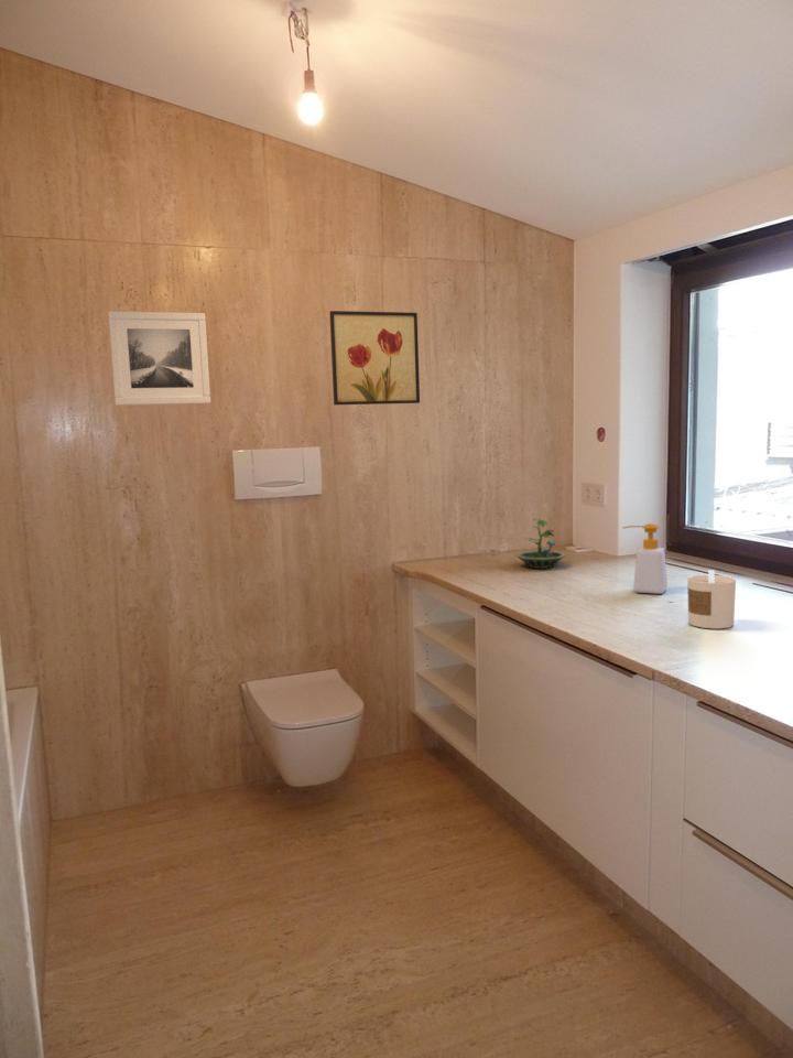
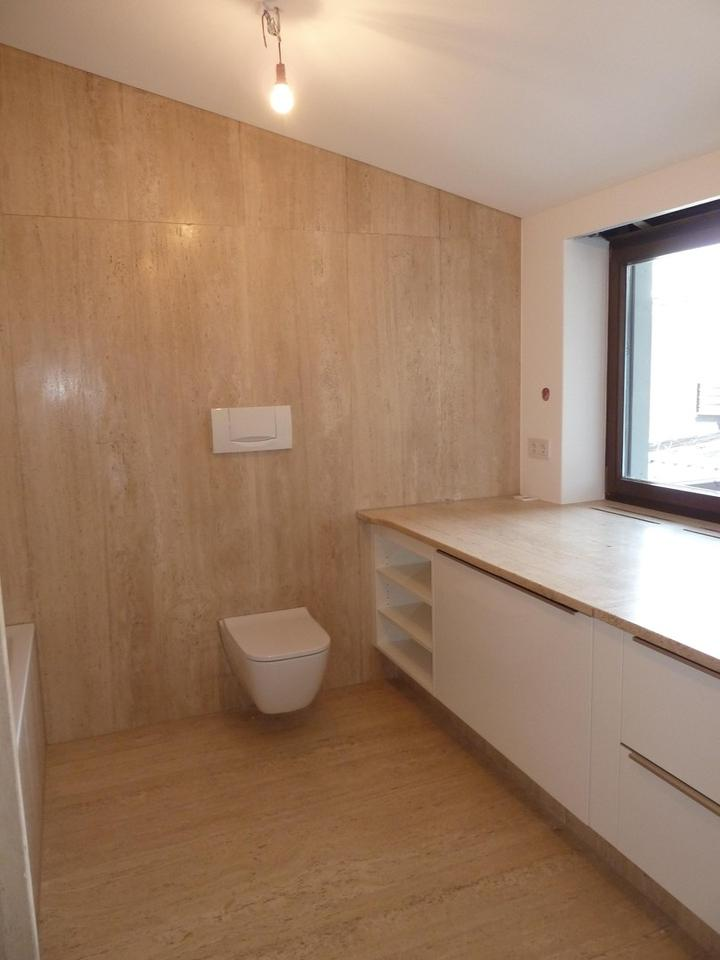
- terrarium [515,517,567,570]
- soap bottle [621,522,669,595]
- candle [686,569,737,629]
- wall art [329,310,421,406]
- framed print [107,311,211,407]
